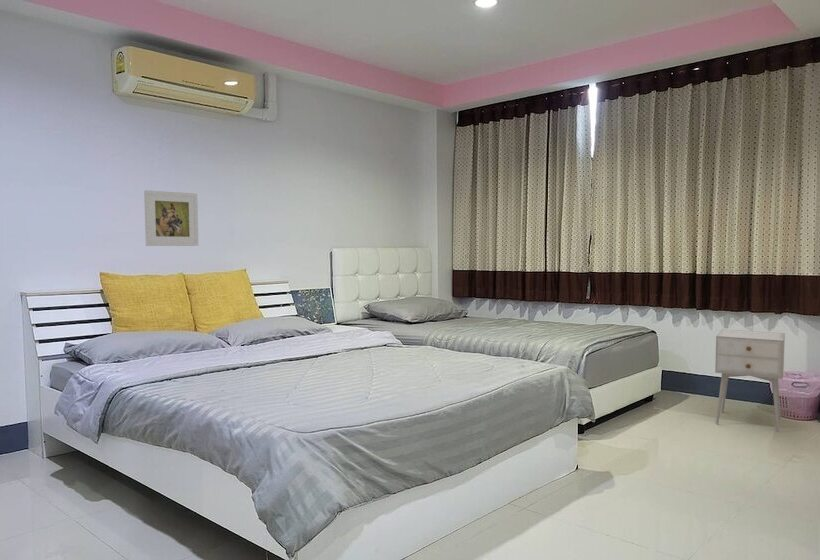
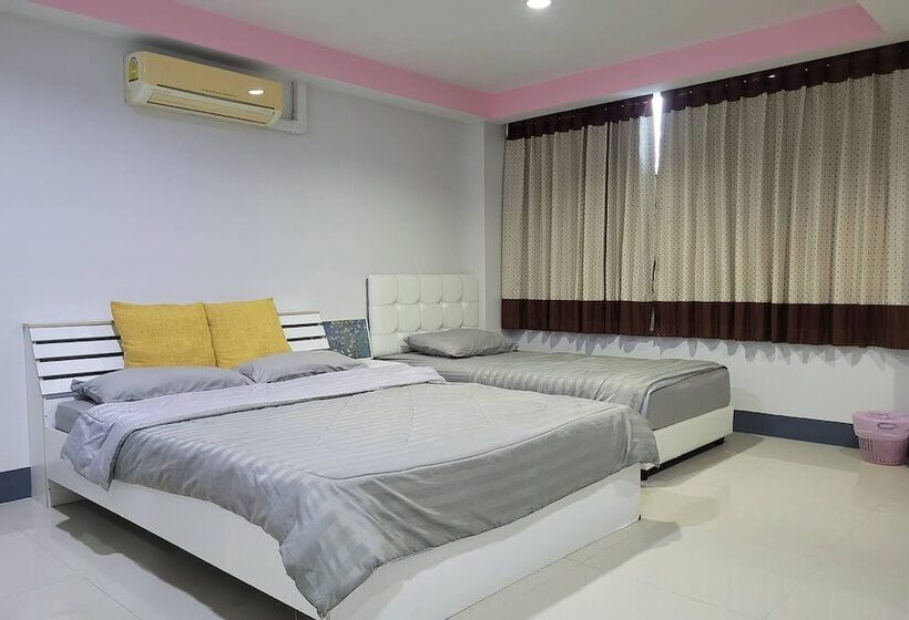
- nightstand [714,328,786,433]
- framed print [143,189,199,247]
